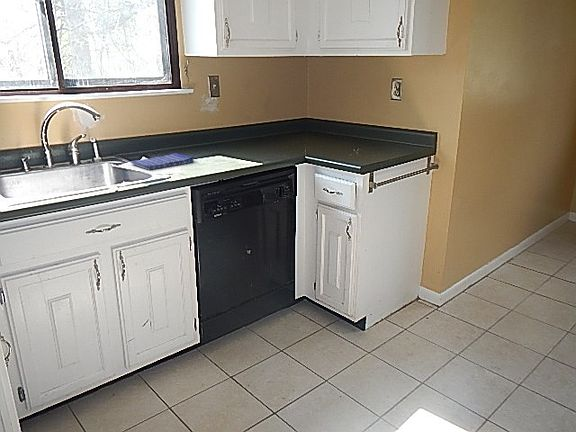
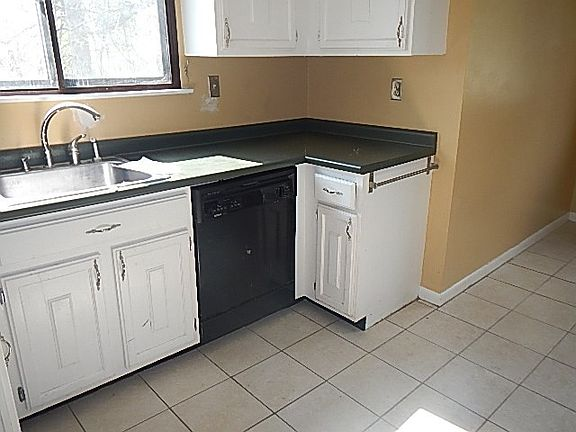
- dish towel [130,152,195,171]
